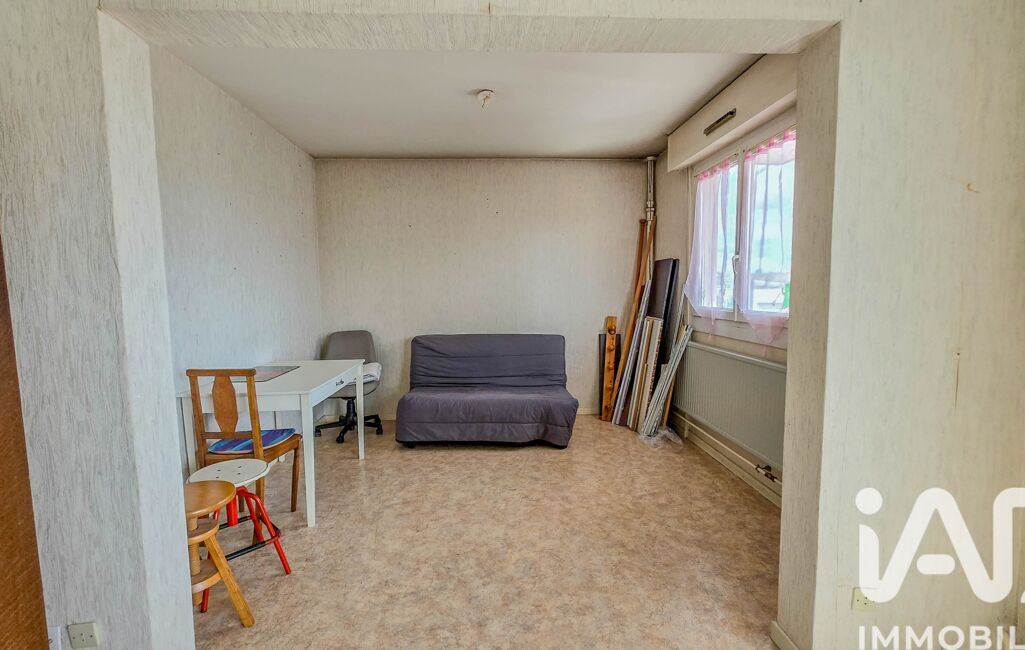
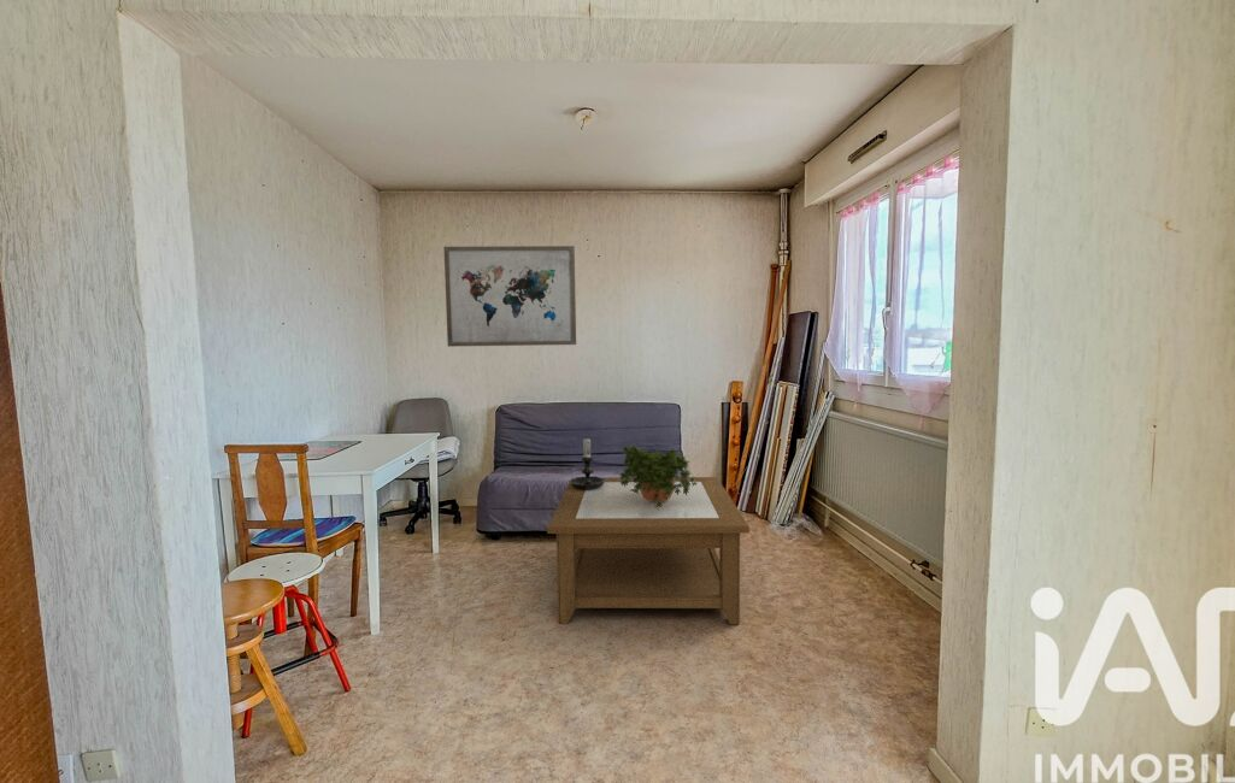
+ coffee table [546,476,751,625]
+ candle holder [567,437,606,489]
+ wall art [442,245,577,348]
+ potted plant [618,443,696,511]
